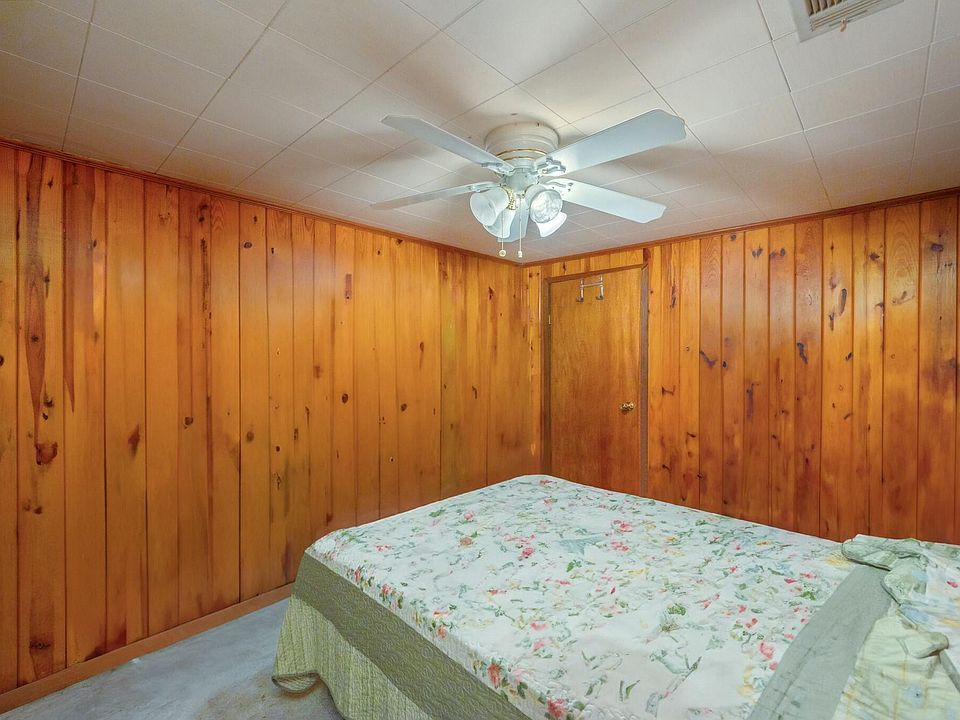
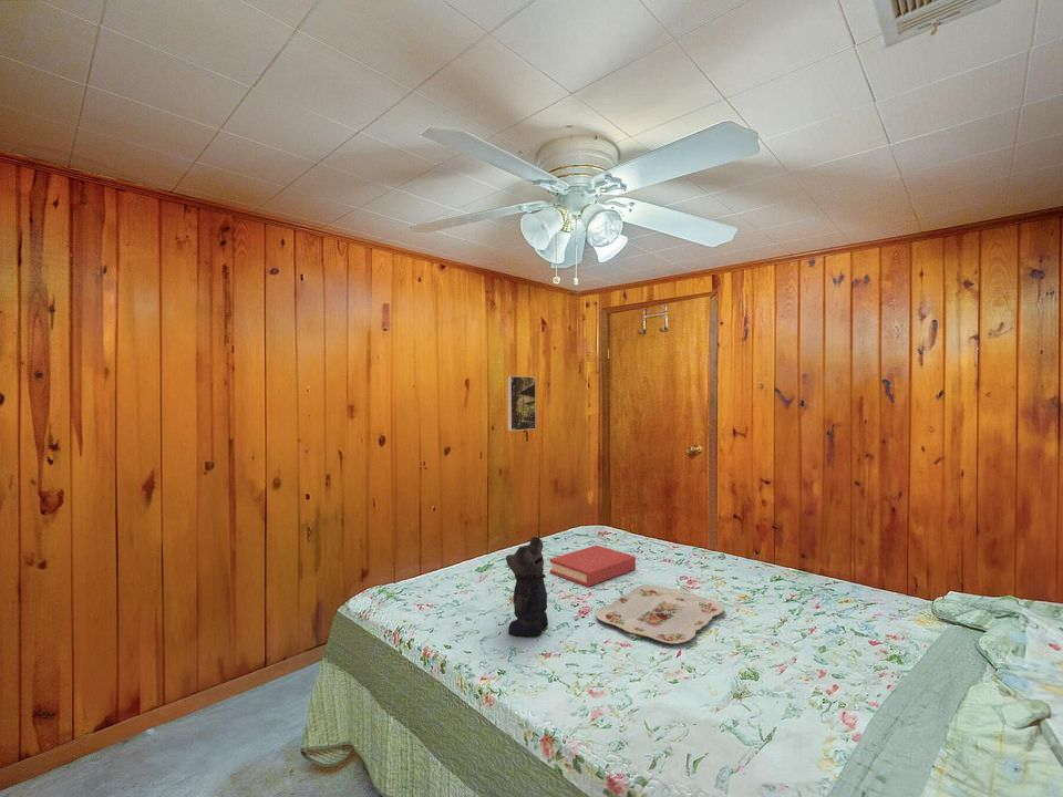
+ bear [505,536,557,638]
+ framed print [506,375,537,432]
+ hardback book [549,545,637,588]
+ serving tray [595,584,725,644]
